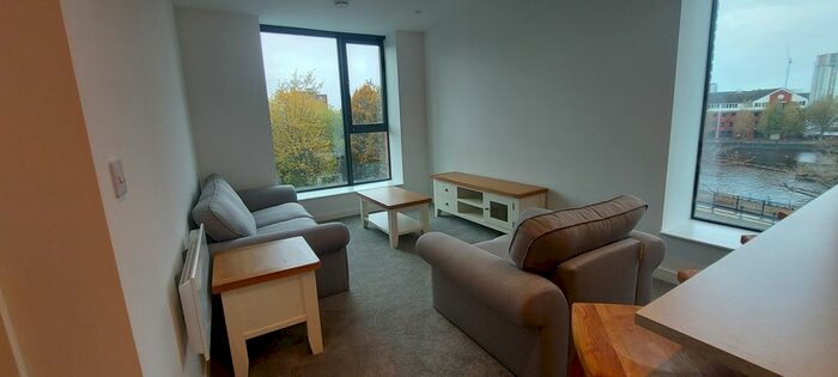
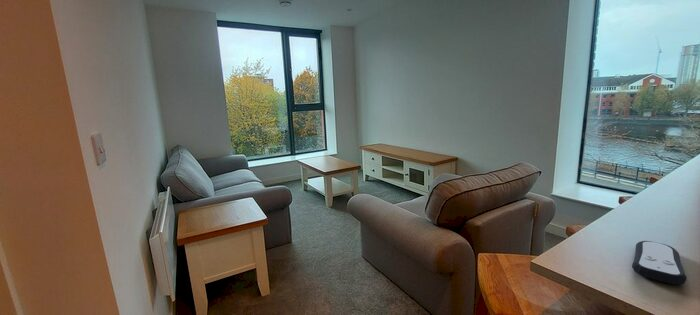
+ remote control [631,240,688,285]
